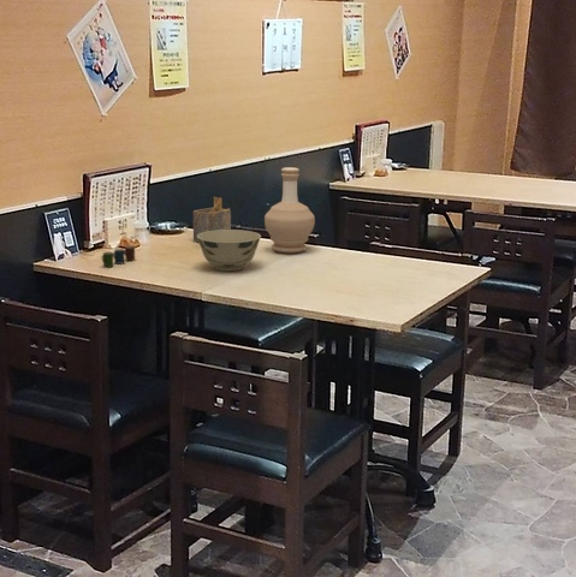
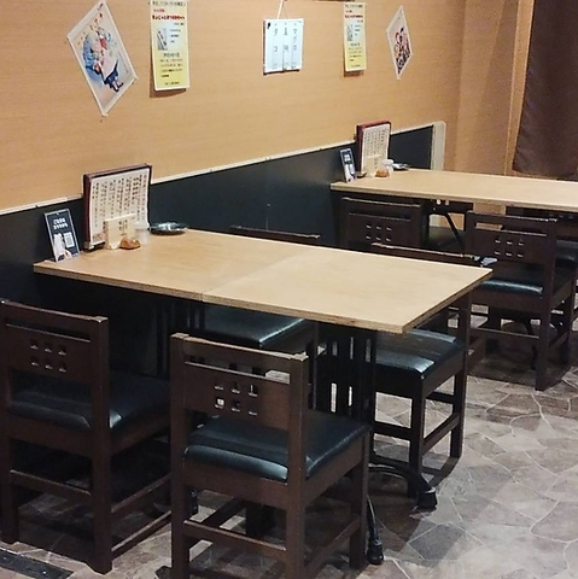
- bowl [197,228,262,272]
- cup [101,245,136,268]
- bottle [263,166,316,254]
- napkin holder [192,196,232,243]
